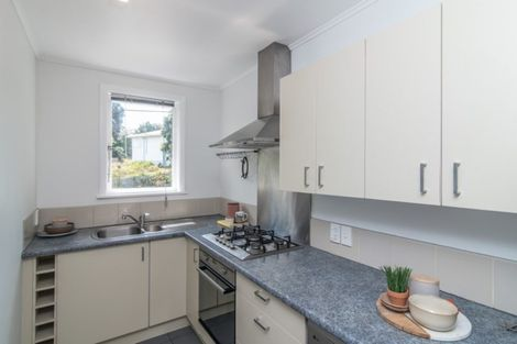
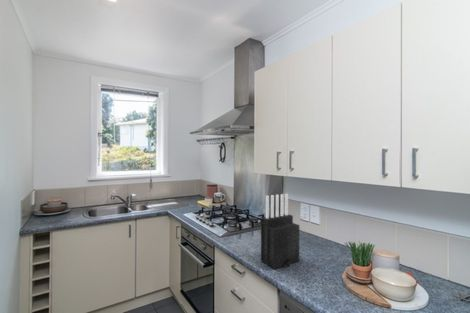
+ knife block [260,193,300,270]
